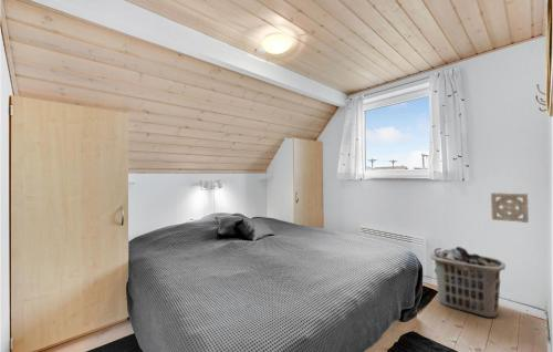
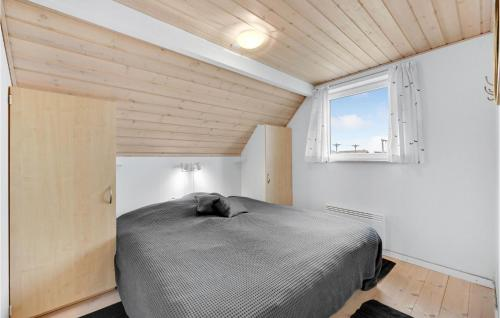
- clothes hamper [429,246,507,319]
- wall ornament [490,191,530,224]
